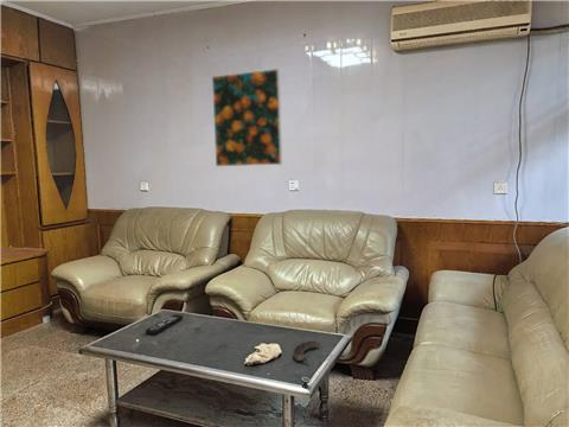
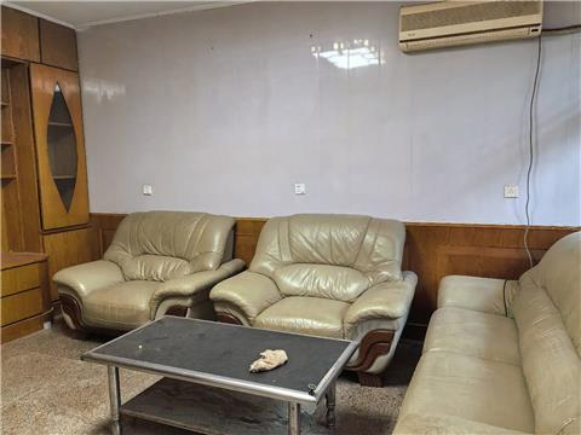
- banana [293,340,321,362]
- remote control [145,313,184,336]
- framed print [211,68,283,167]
